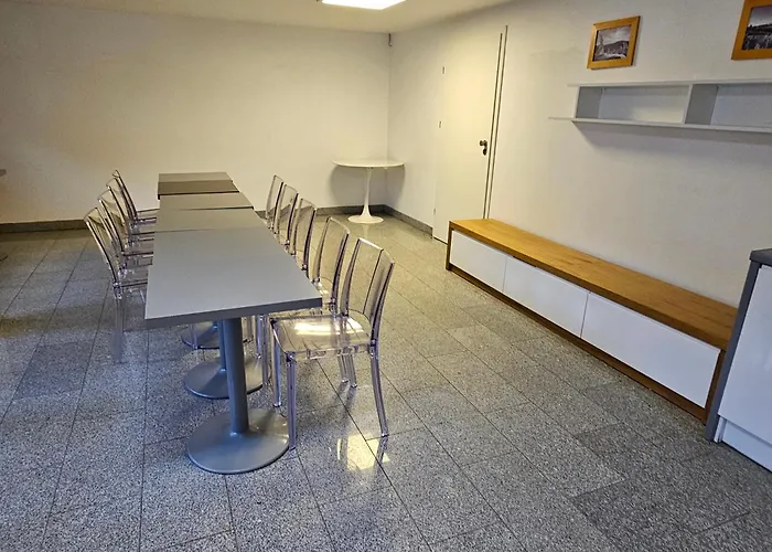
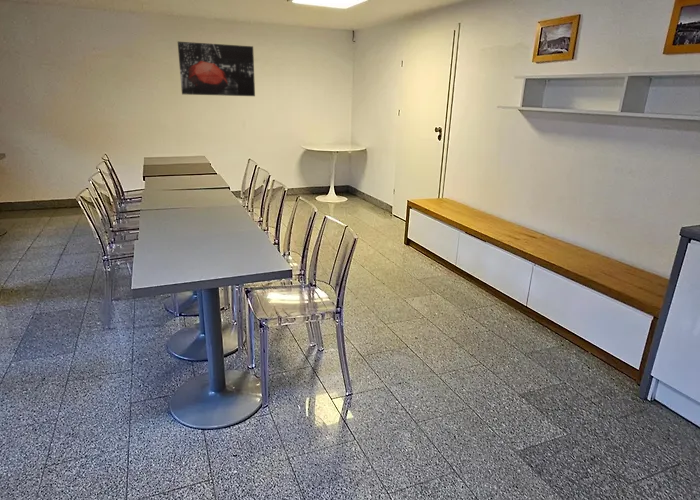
+ wall art [177,41,256,97]
